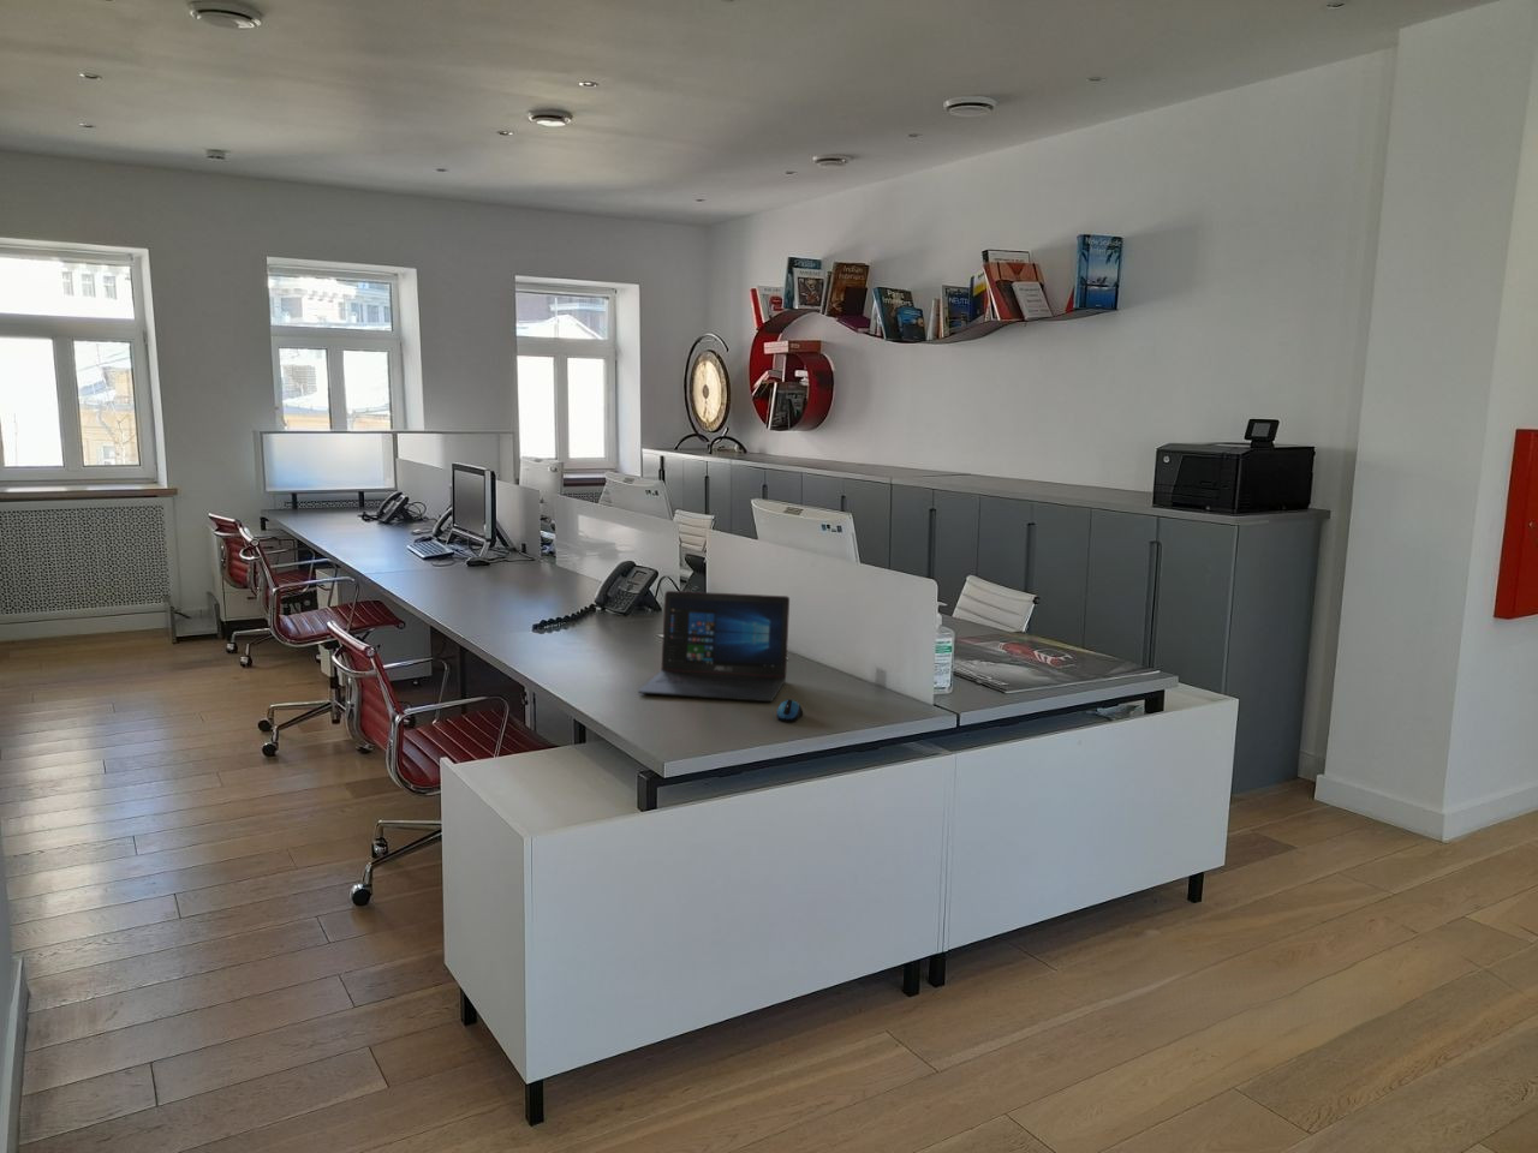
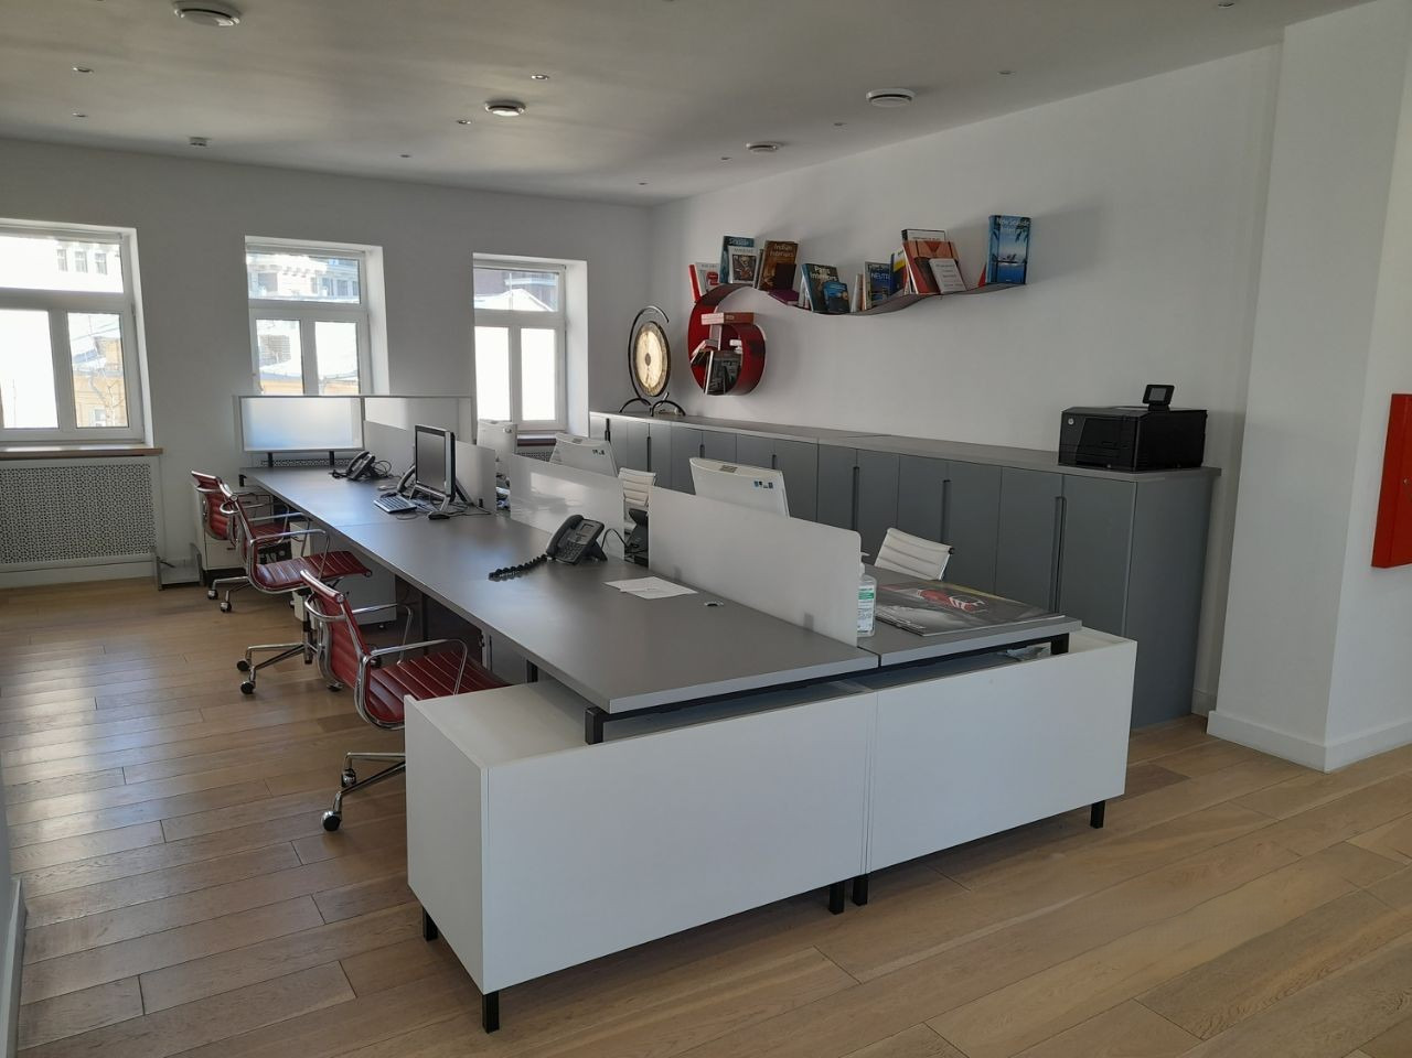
- computer mouse [776,699,804,723]
- laptop [637,590,791,702]
